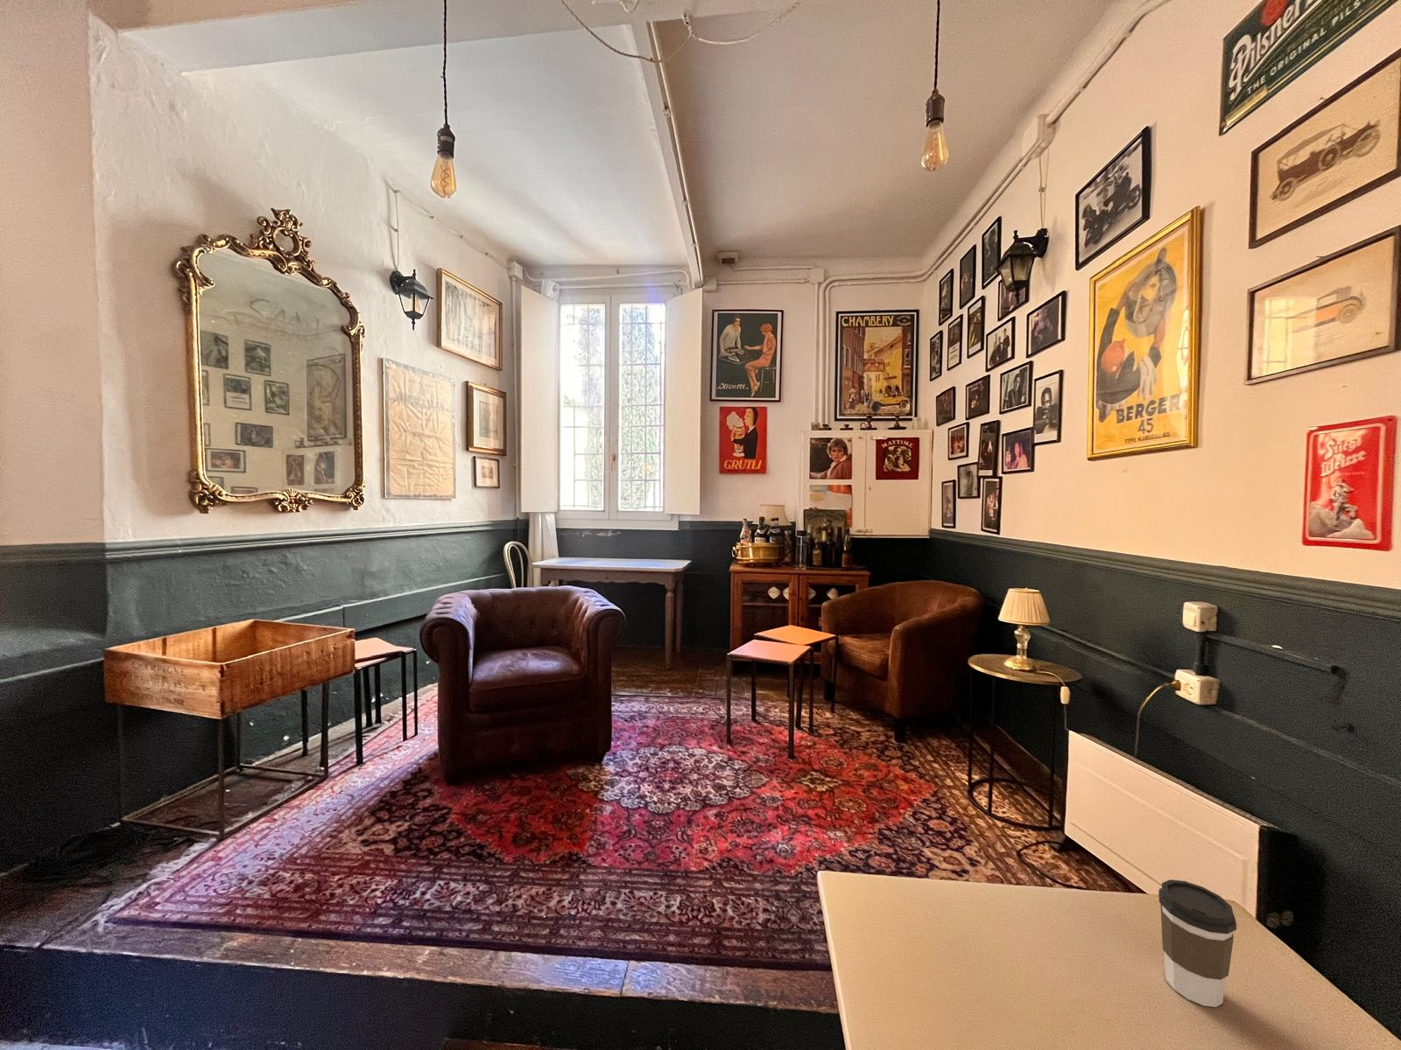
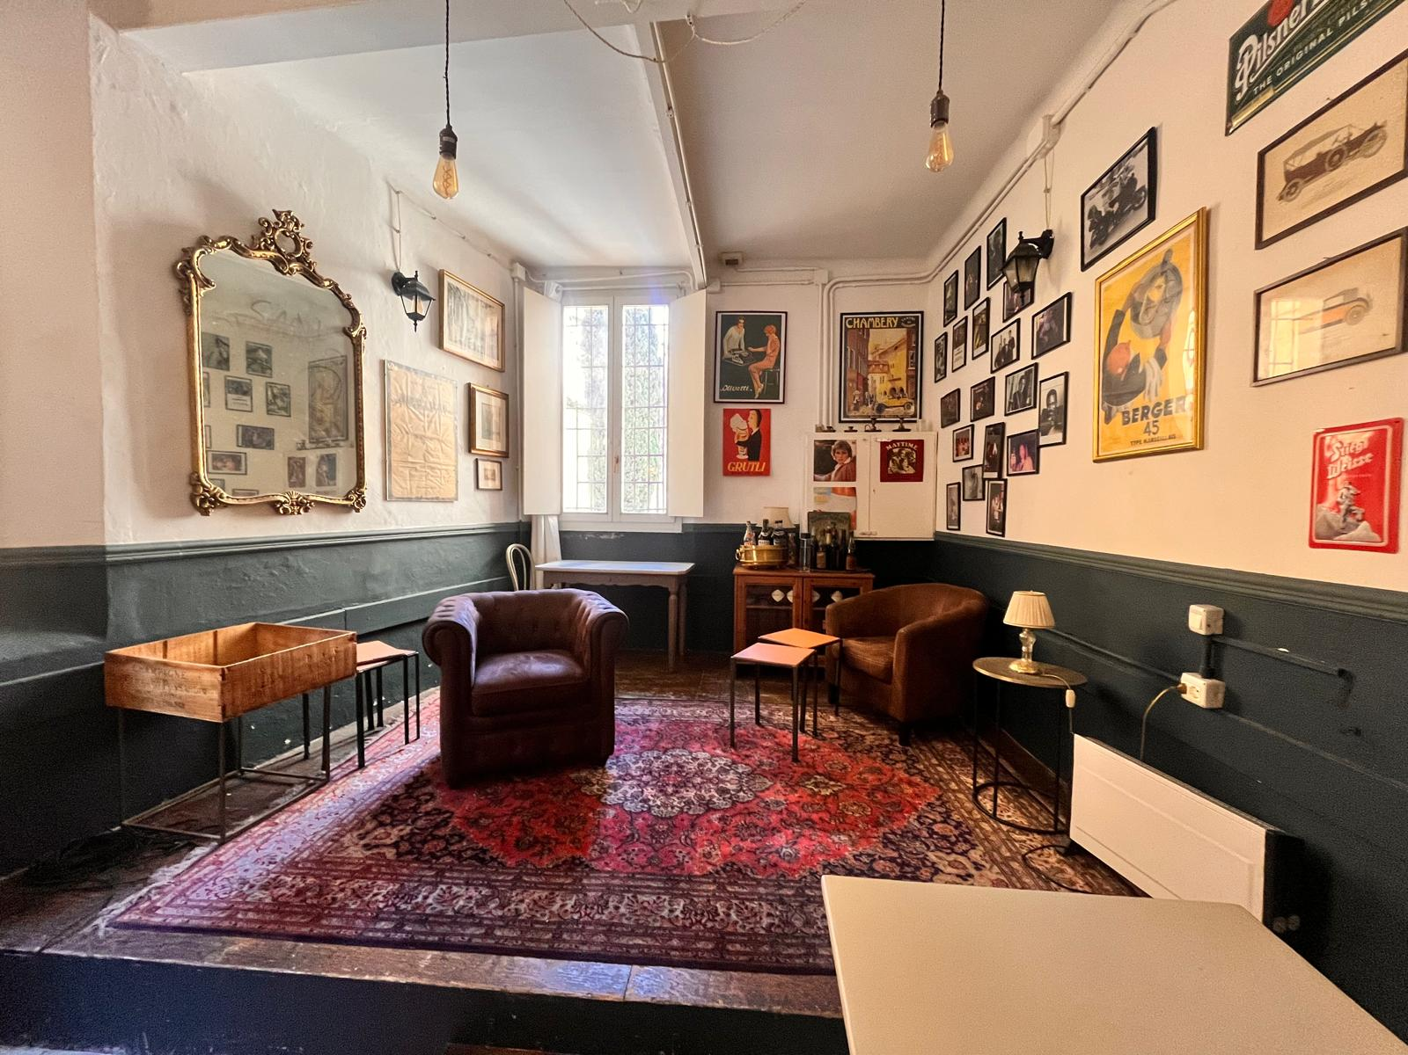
- coffee cup [1157,879,1238,1008]
